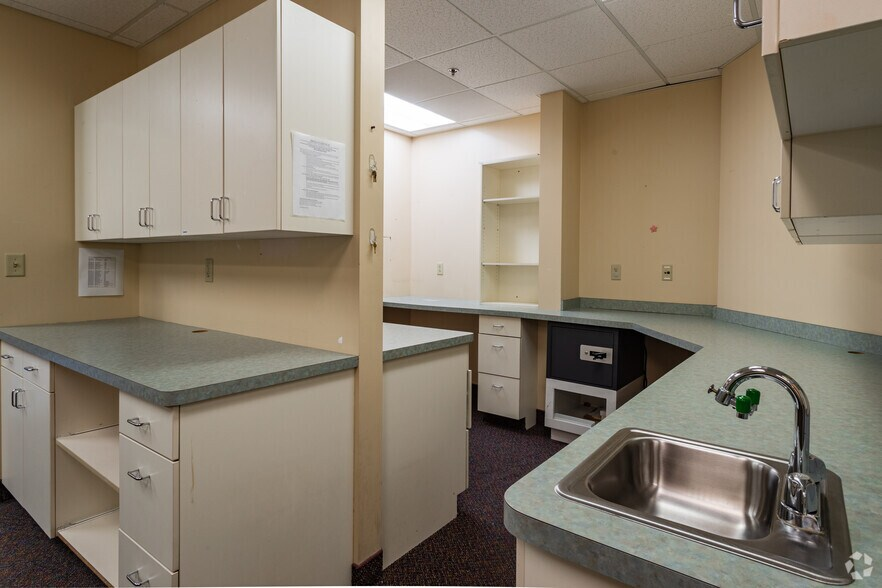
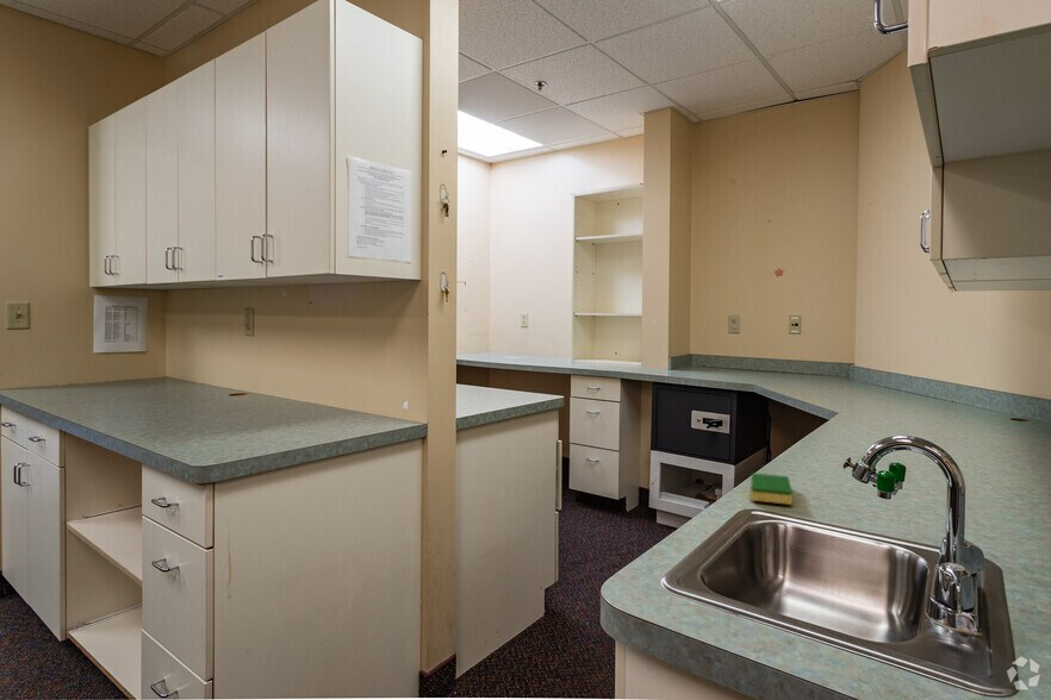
+ dish sponge [750,473,794,506]
